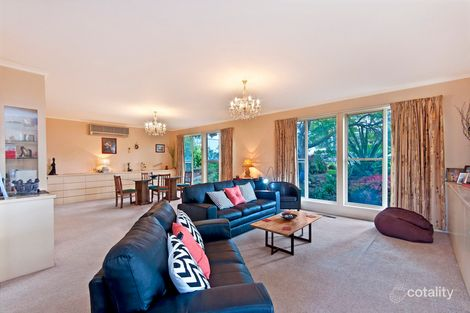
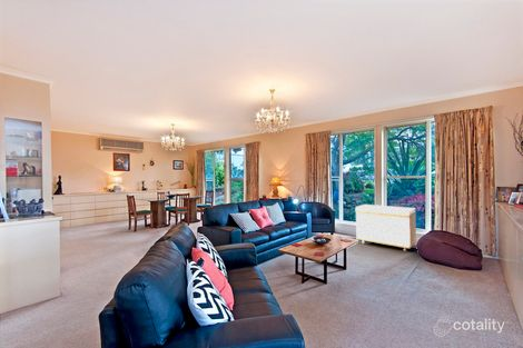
+ storage bench [354,203,417,252]
